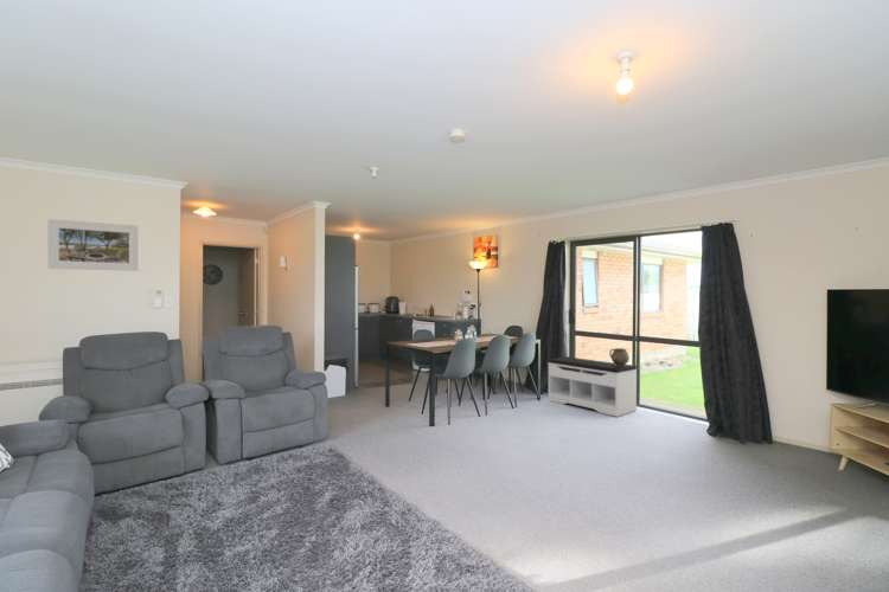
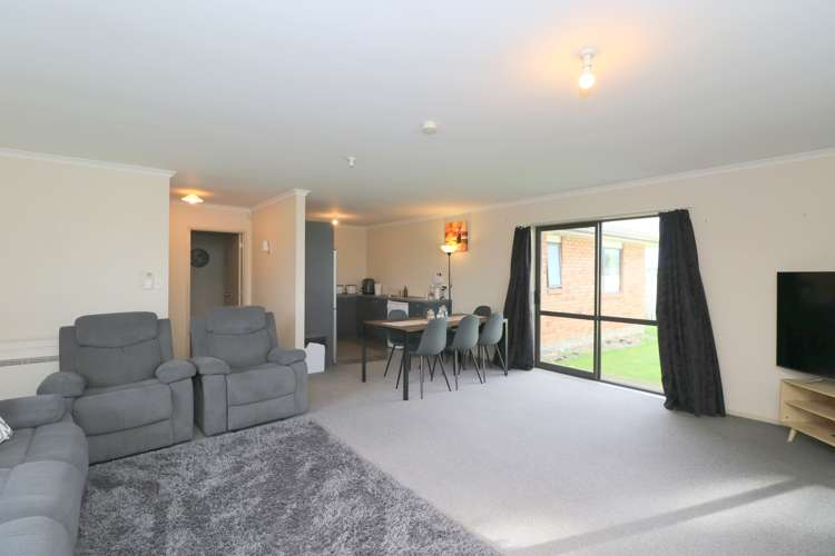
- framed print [46,218,140,272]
- pottery [608,347,631,367]
- bench [546,355,638,418]
